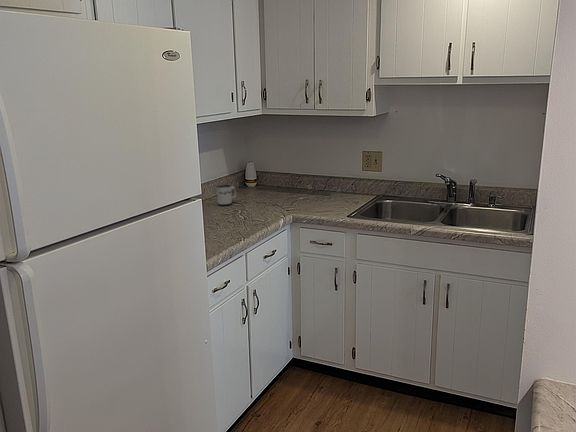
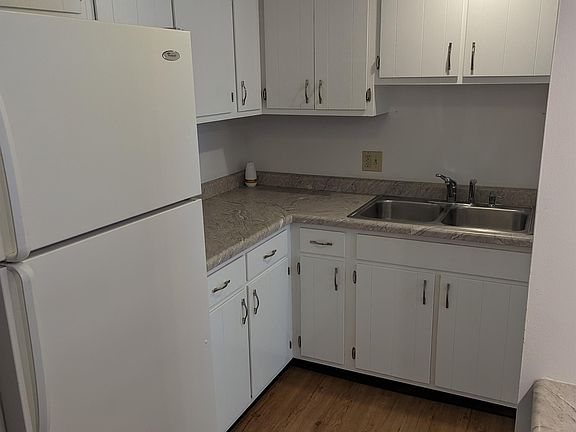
- mug [216,184,237,206]
